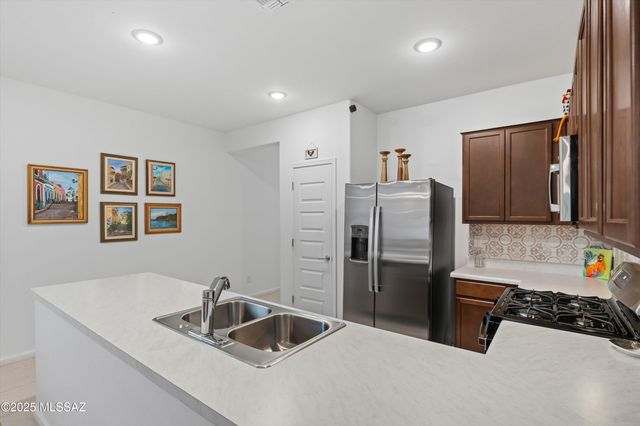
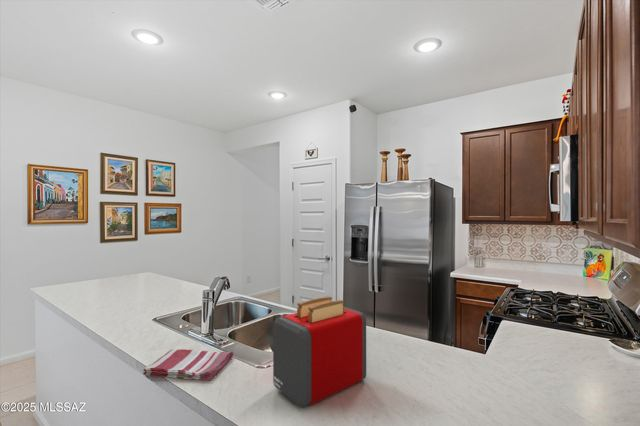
+ toaster [272,295,367,409]
+ dish towel [142,348,234,382]
